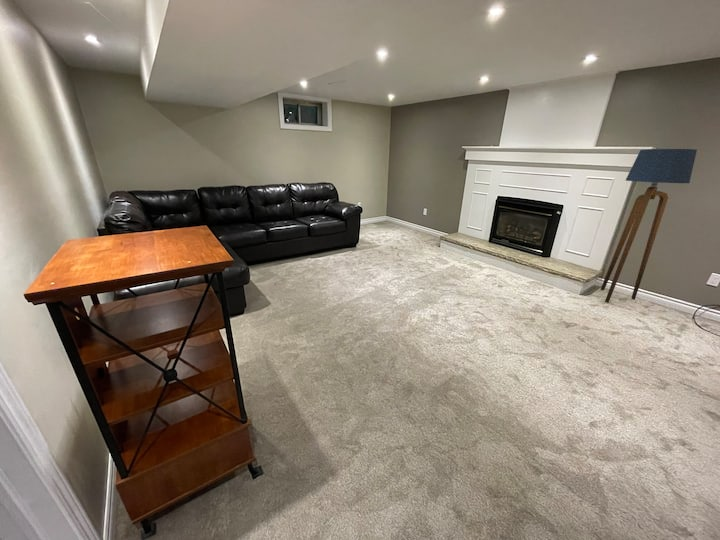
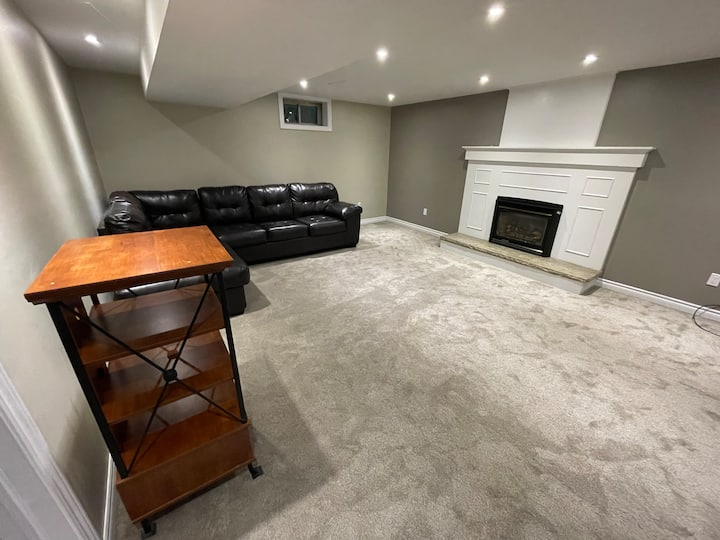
- floor lamp [600,148,698,303]
